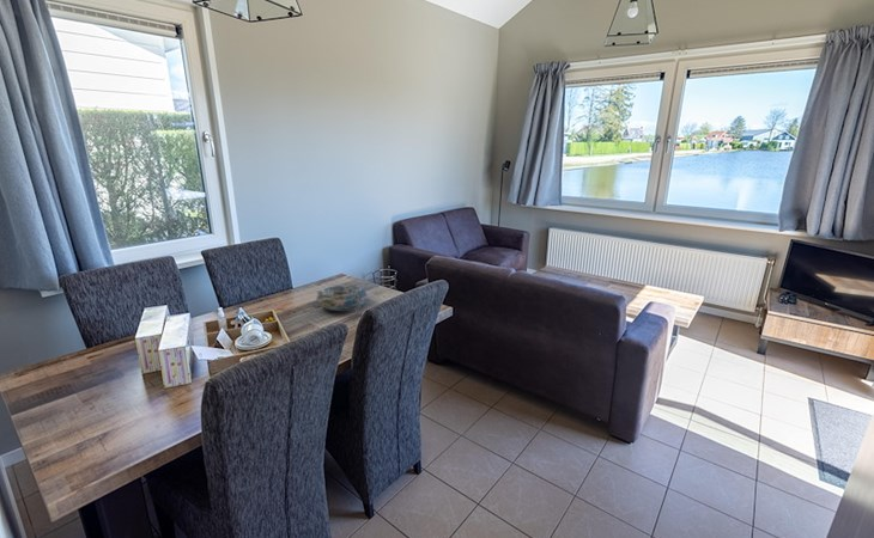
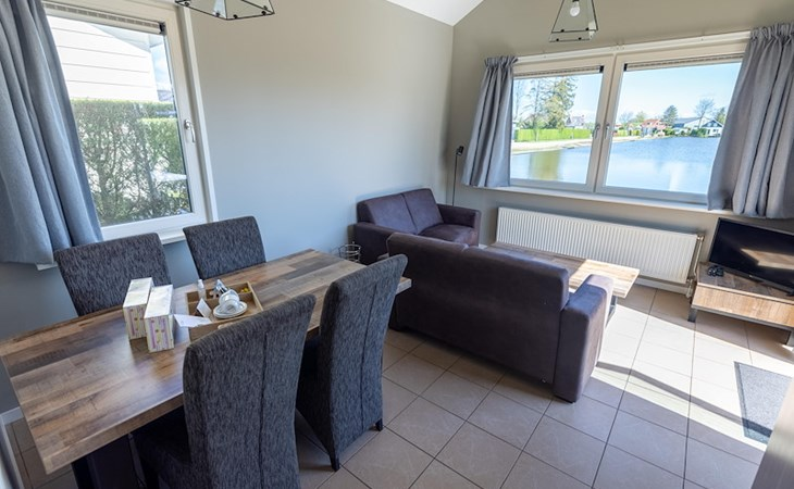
- decorative bowl [316,283,370,312]
